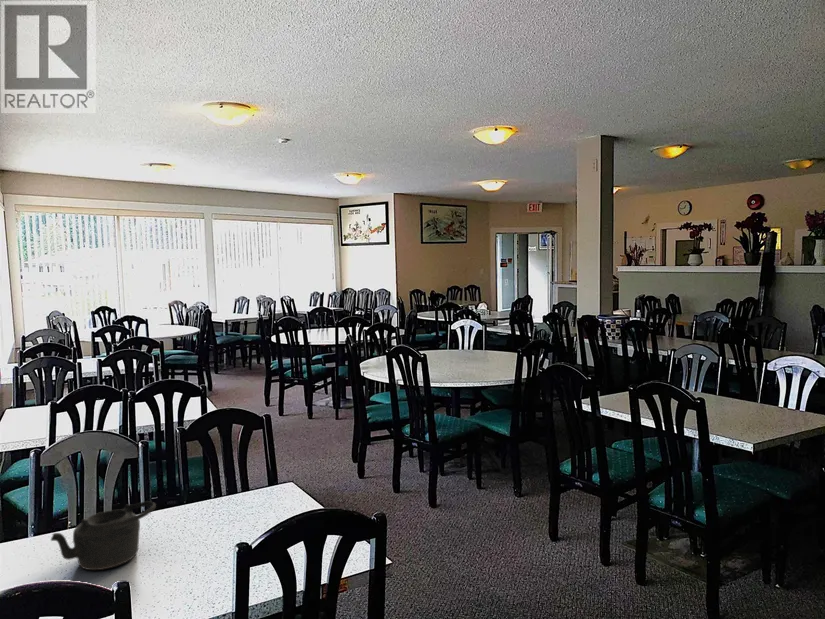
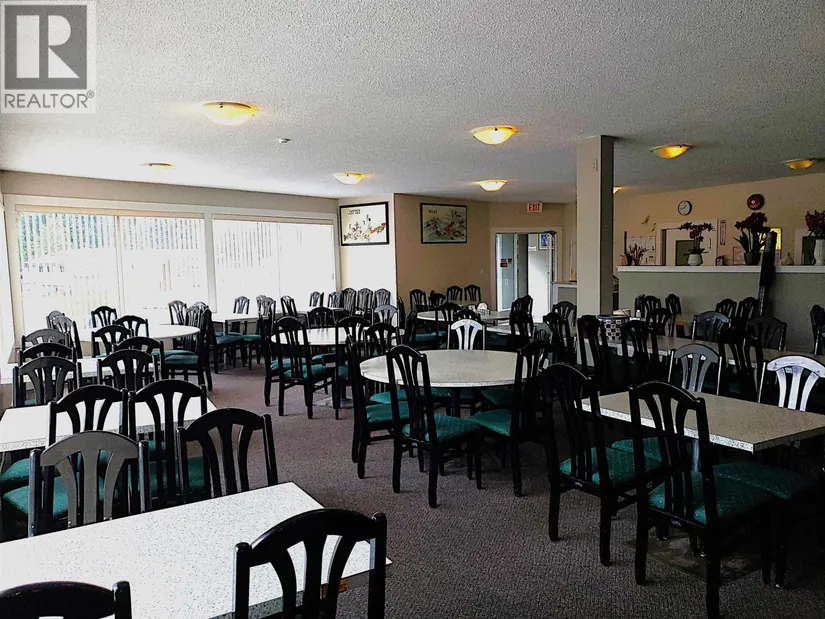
- teapot [50,500,157,571]
